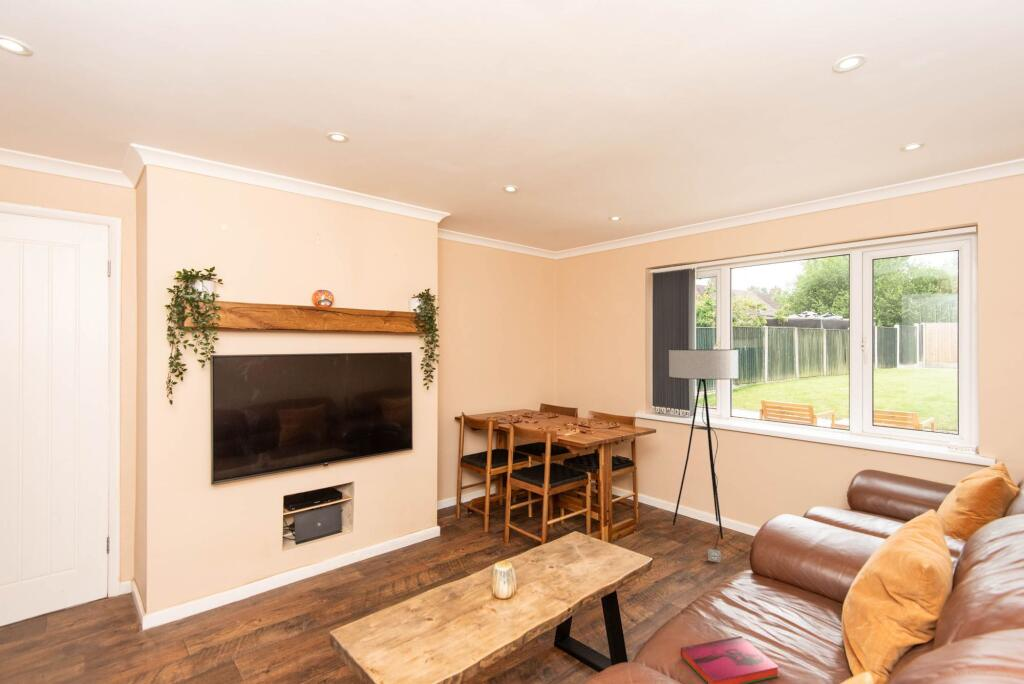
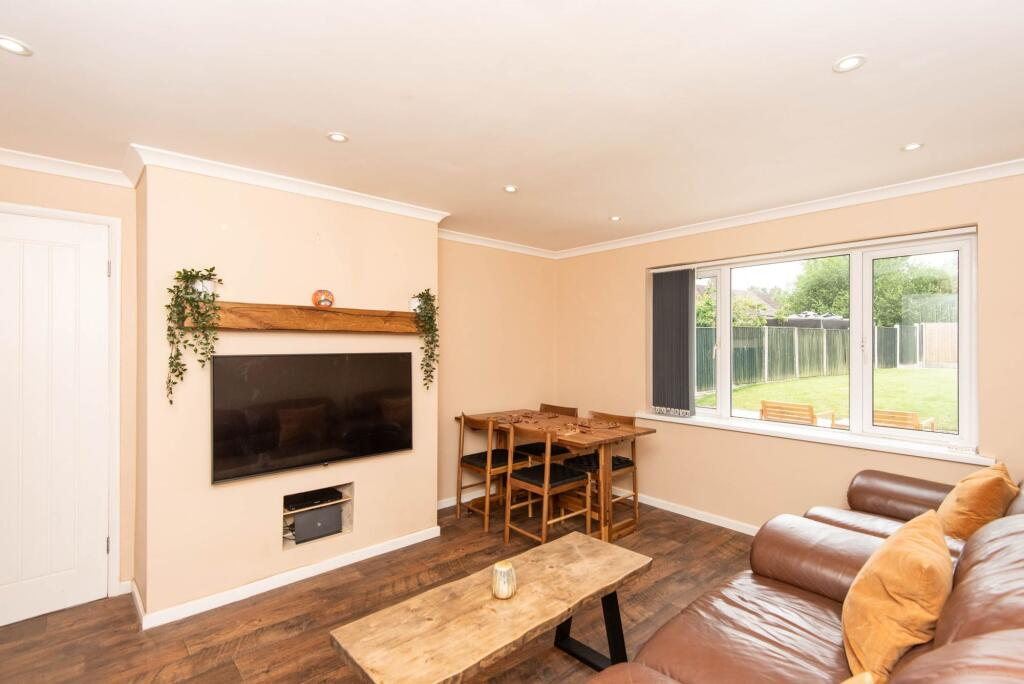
- hardback book [680,635,780,684]
- floor lamp [668,348,739,563]
